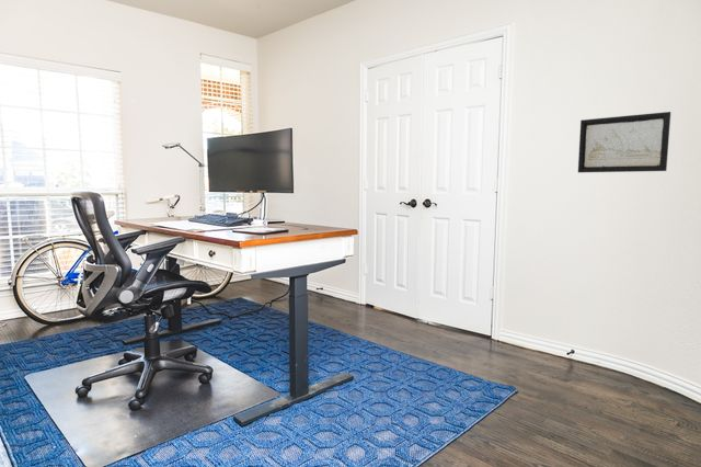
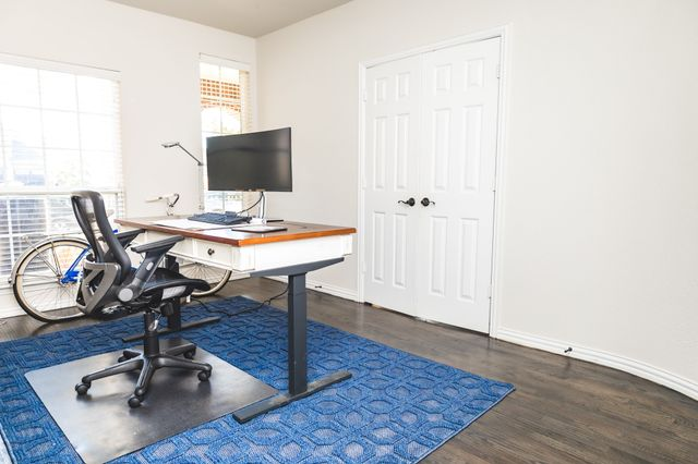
- wall art [577,111,671,173]
